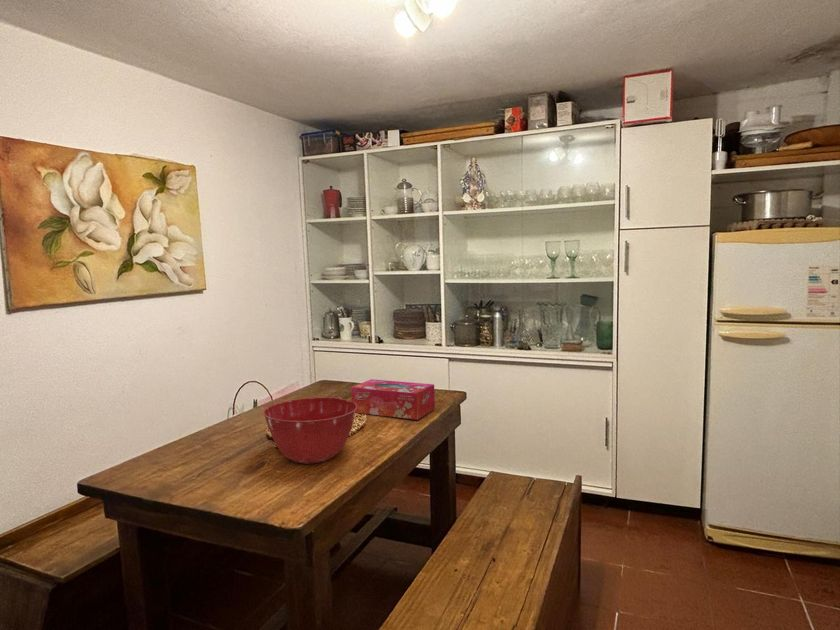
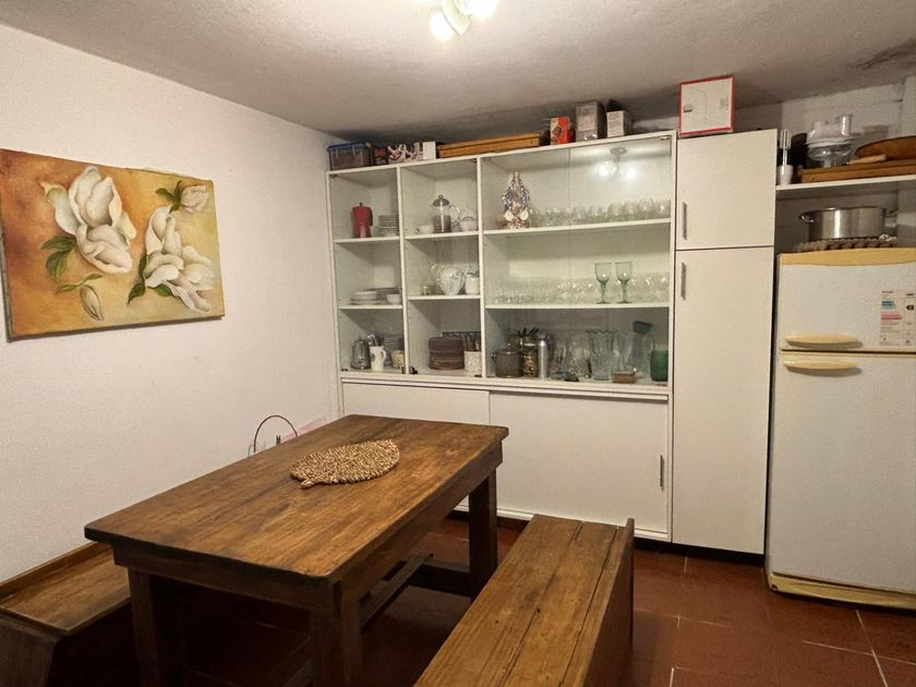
- mixing bowl [262,396,357,464]
- tissue box [350,378,436,421]
